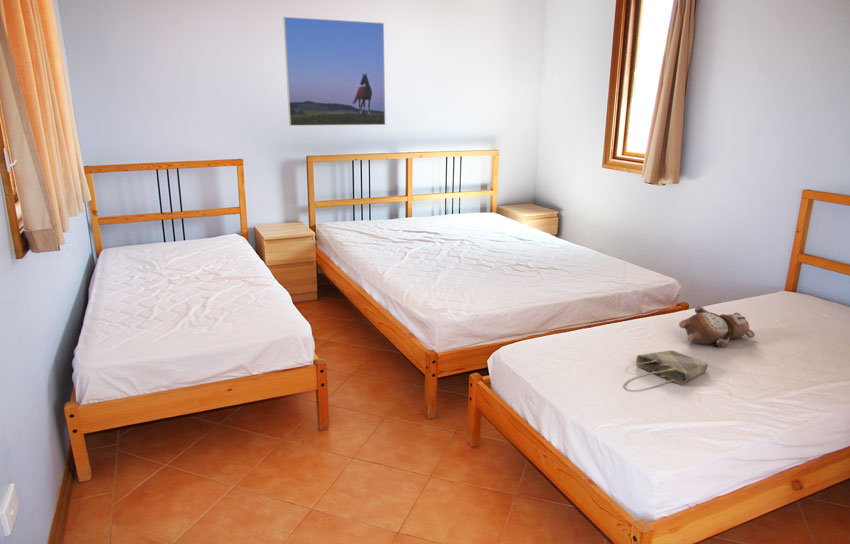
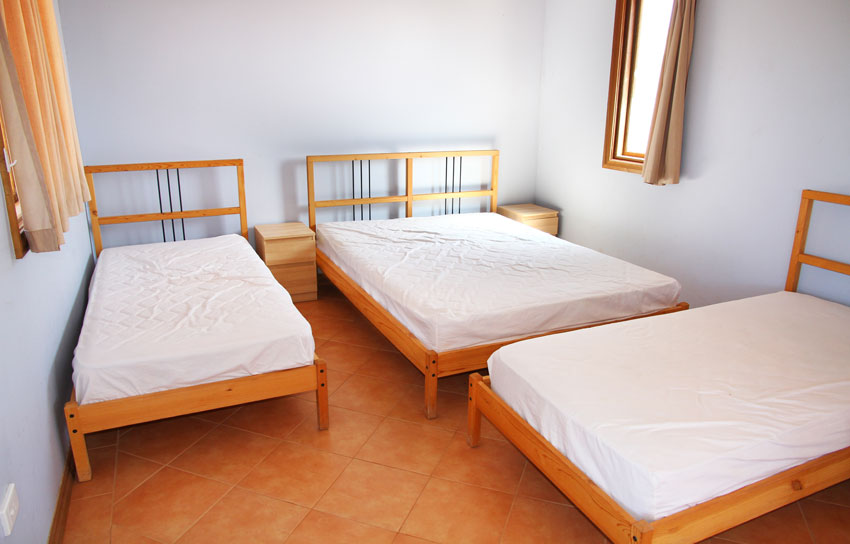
- teddy bear [678,305,756,348]
- tote bag [623,350,709,392]
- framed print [282,16,386,127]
